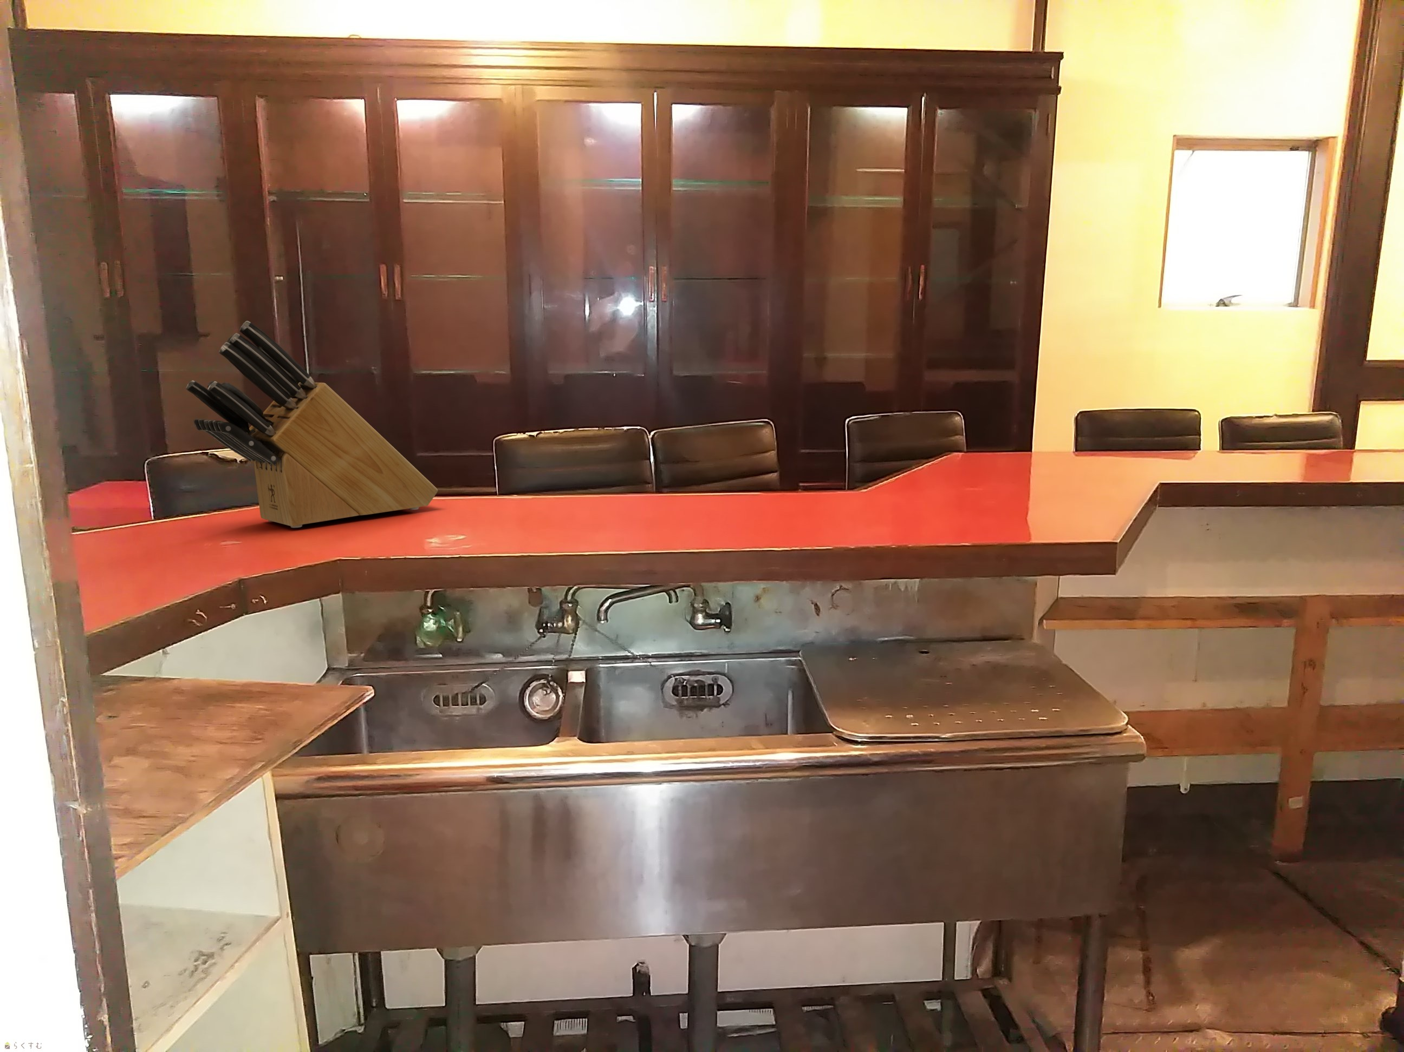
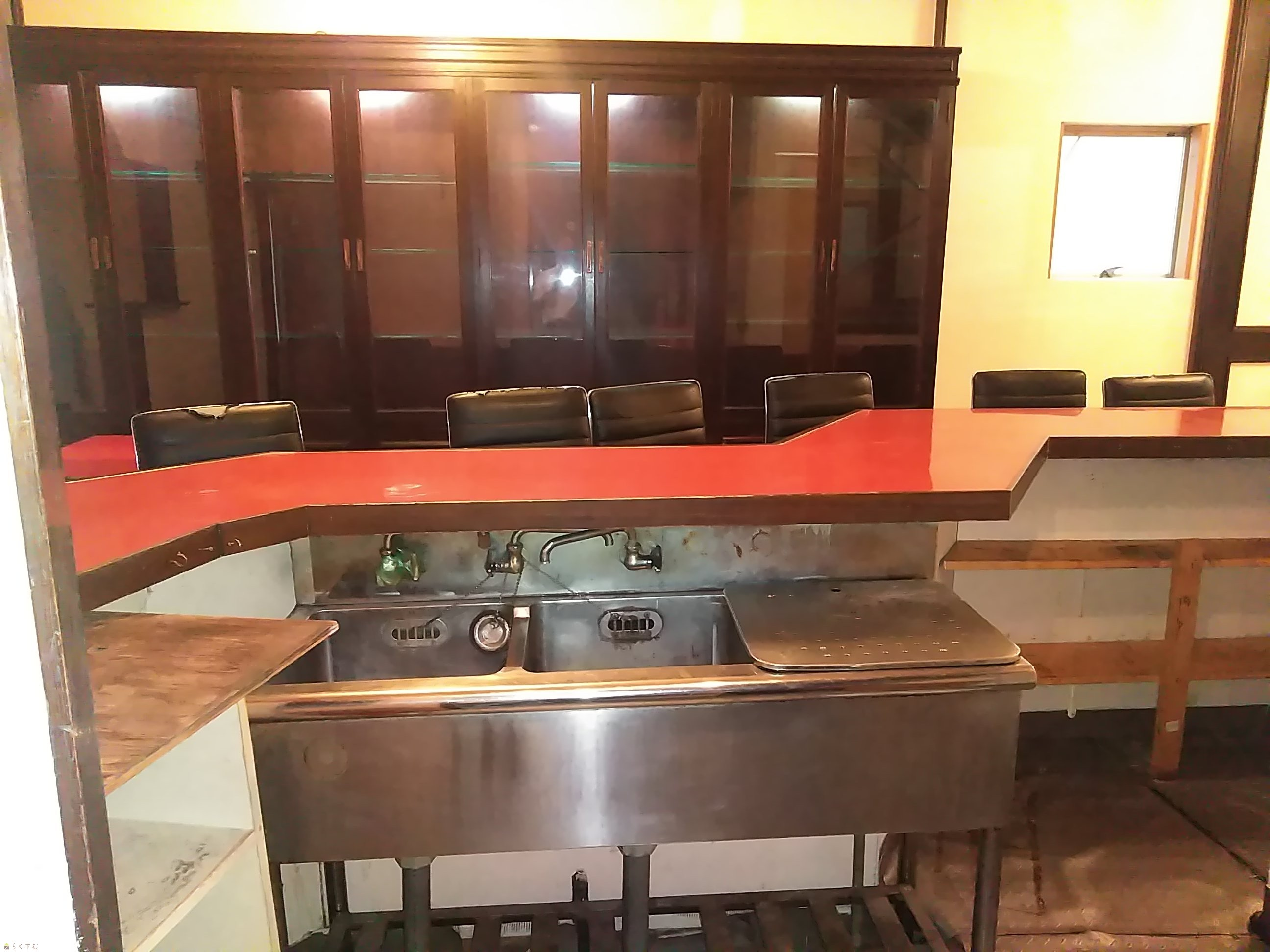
- knife block [186,320,438,528]
